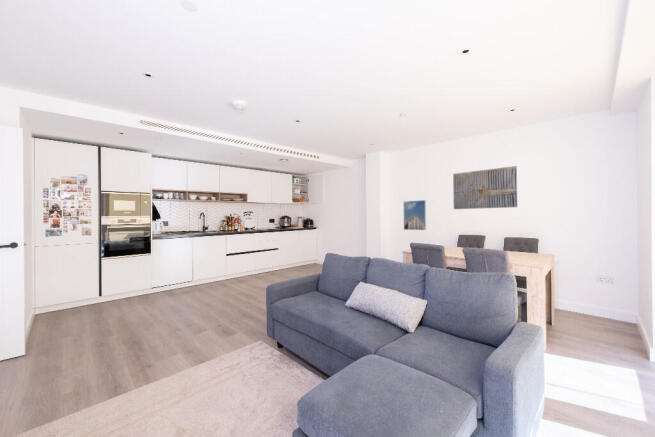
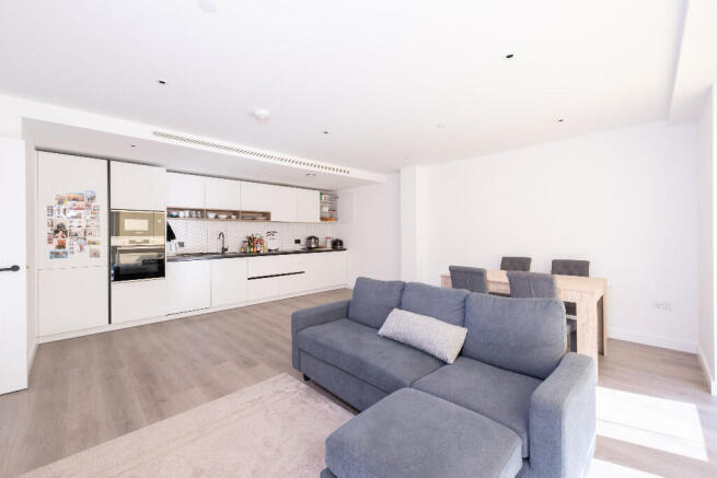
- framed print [402,199,427,231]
- wall art [452,165,518,210]
